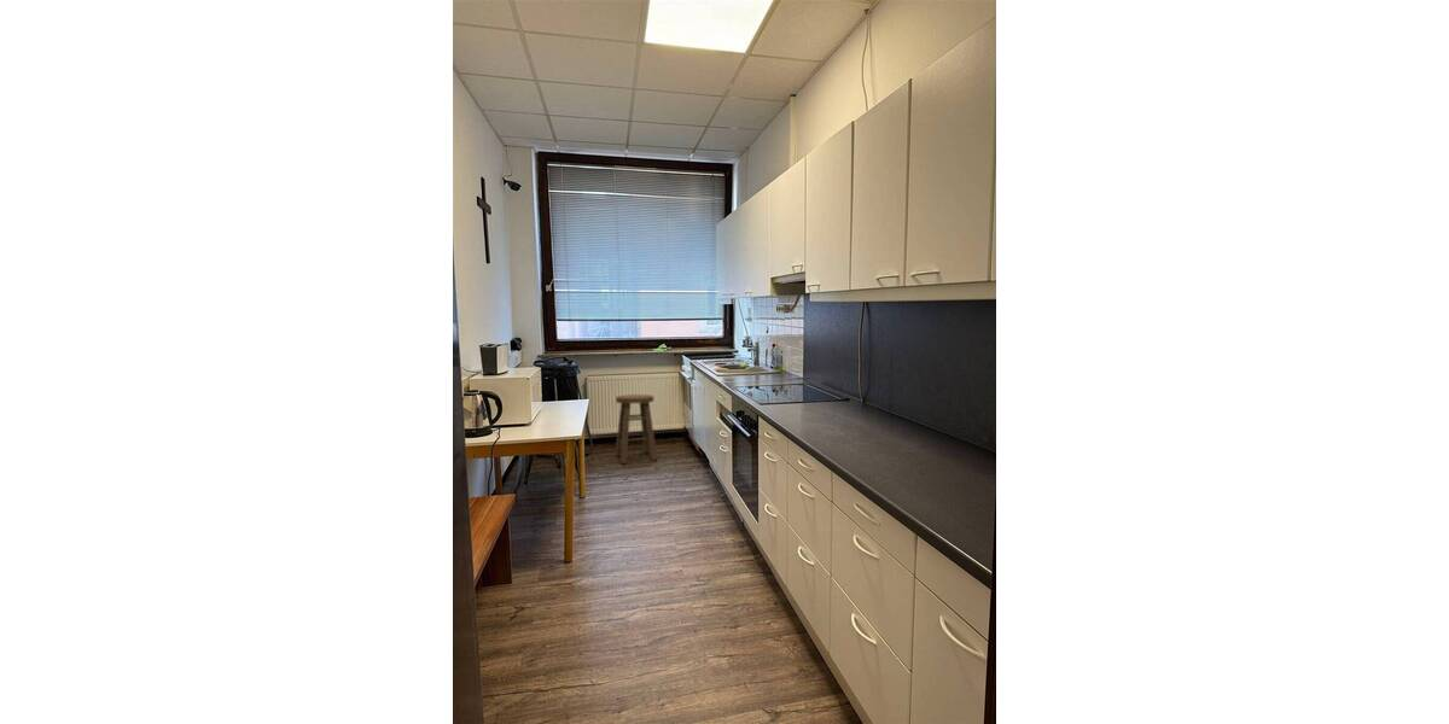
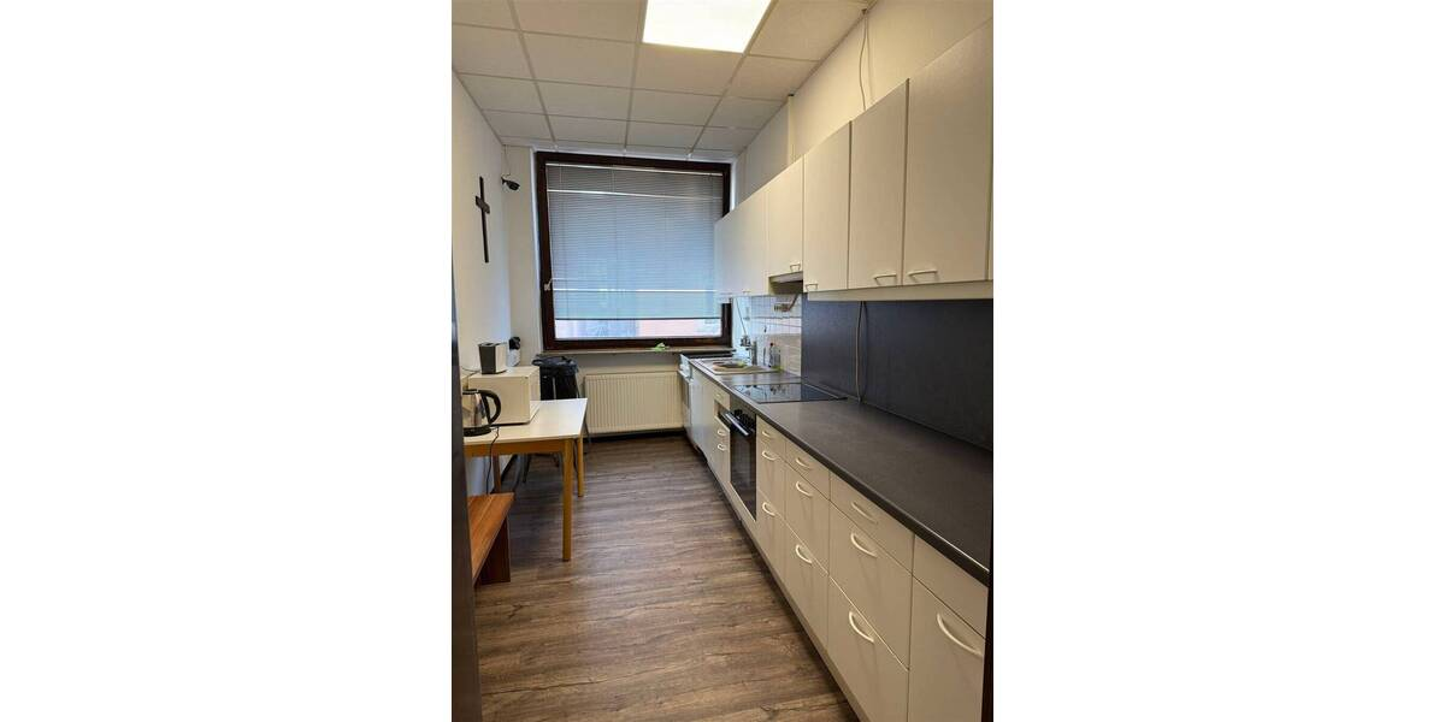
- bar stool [613,393,658,465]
